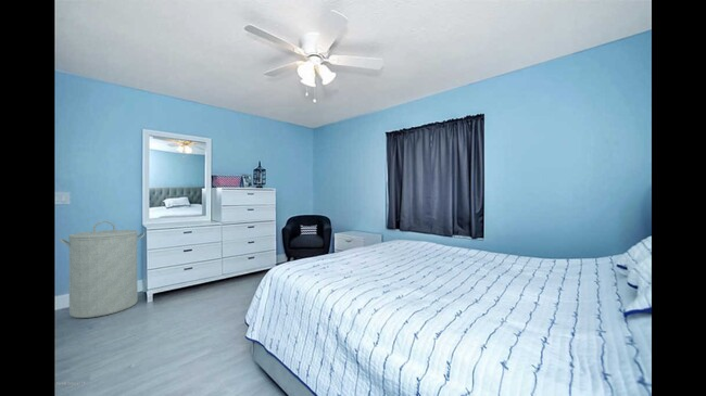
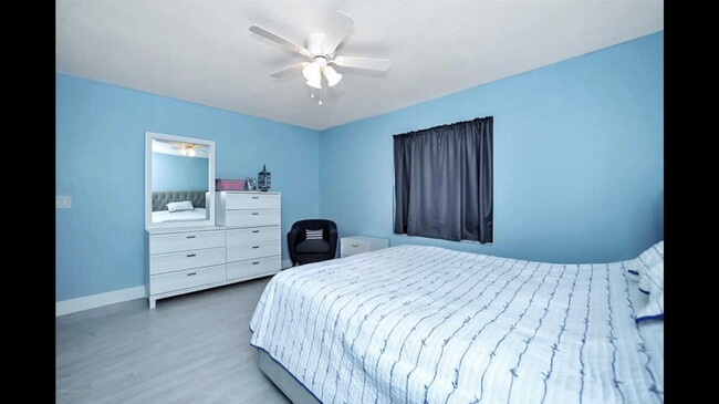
- laundry hamper [59,220,146,319]
